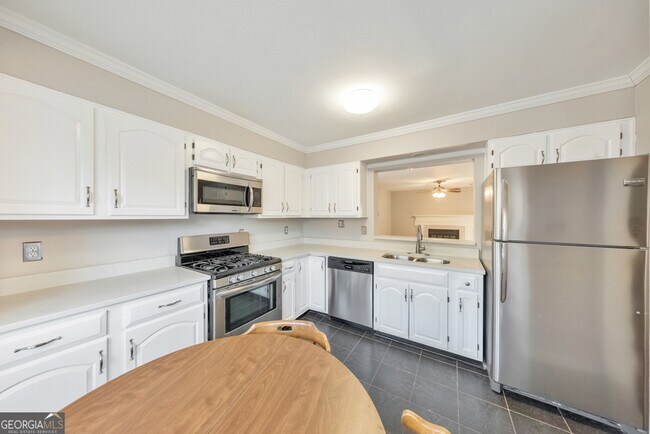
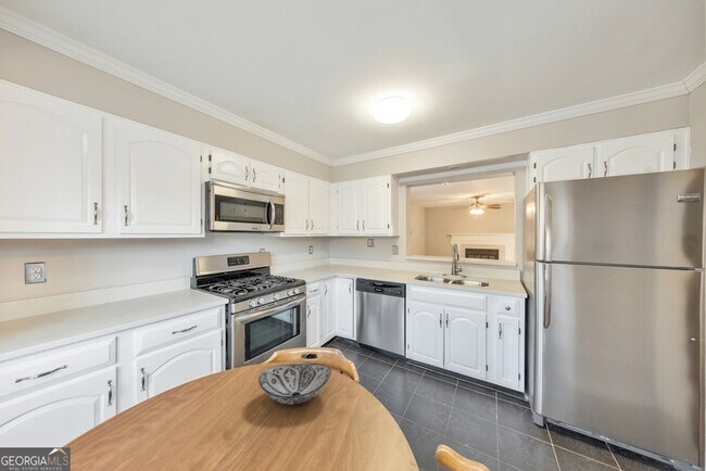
+ decorative bowl [257,362,332,406]
